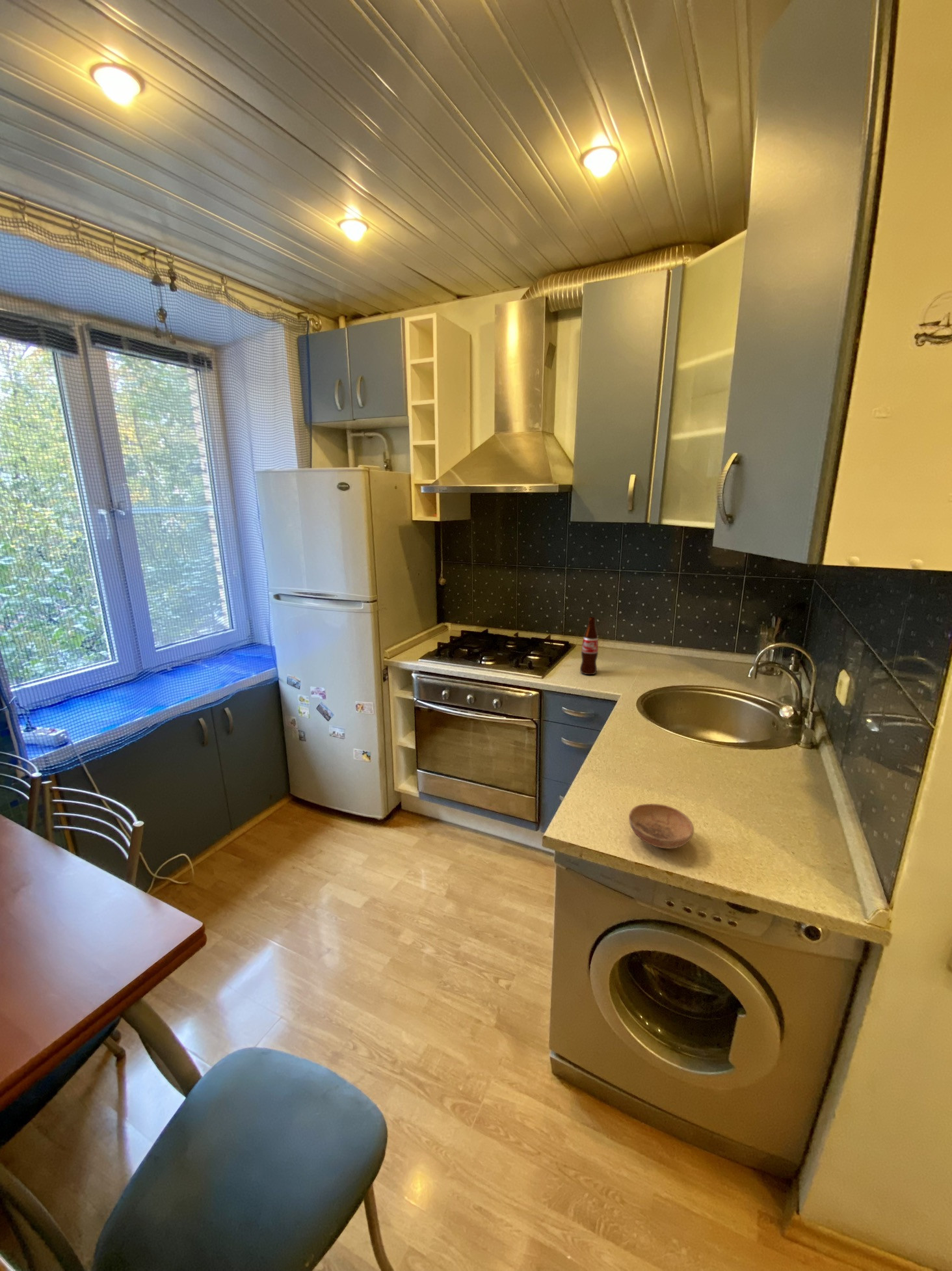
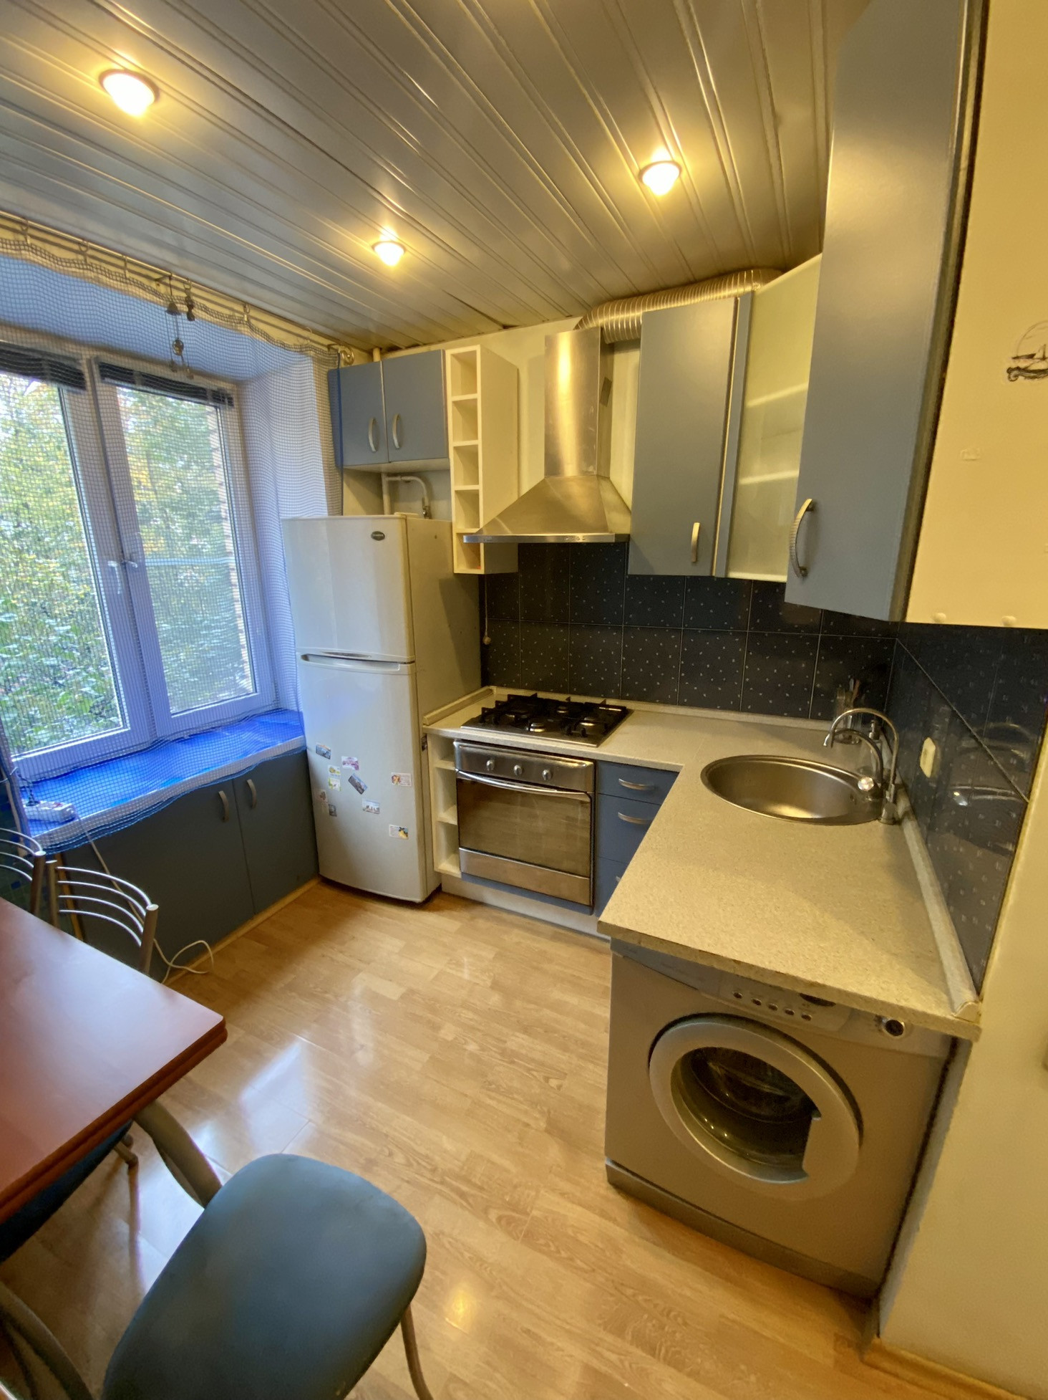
- bottle [579,616,599,675]
- bowl [628,803,694,850]
